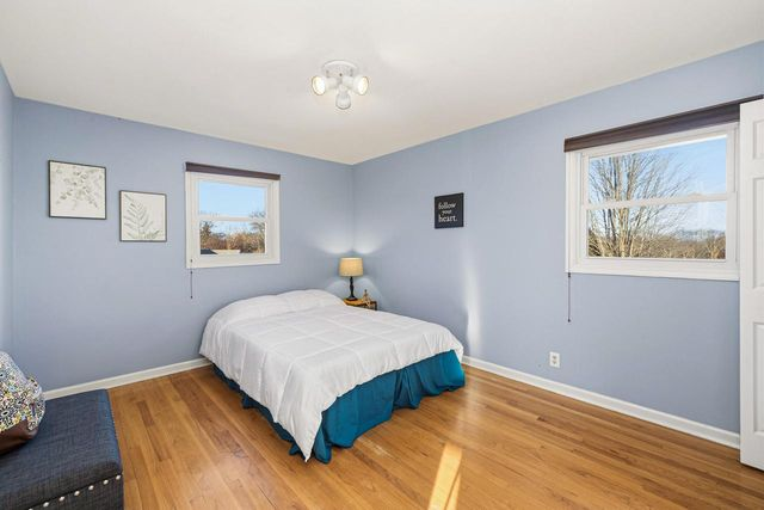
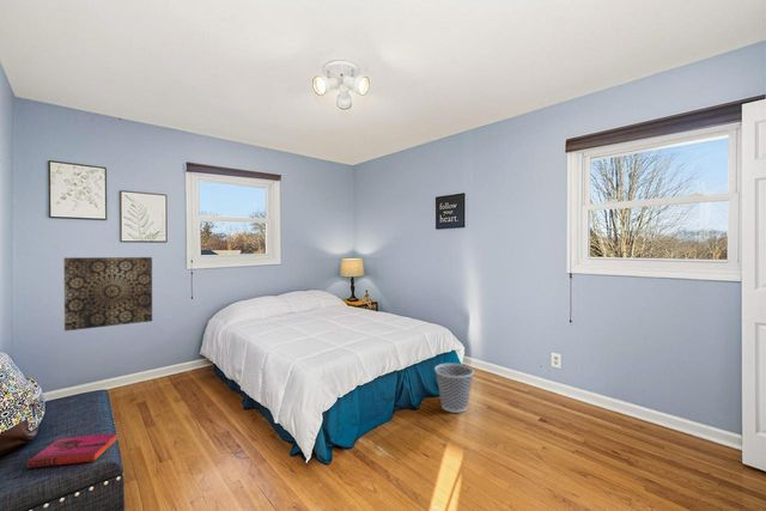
+ wall art [63,256,153,333]
+ wastebasket [433,361,475,414]
+ hardback book [26,432,118,469]
